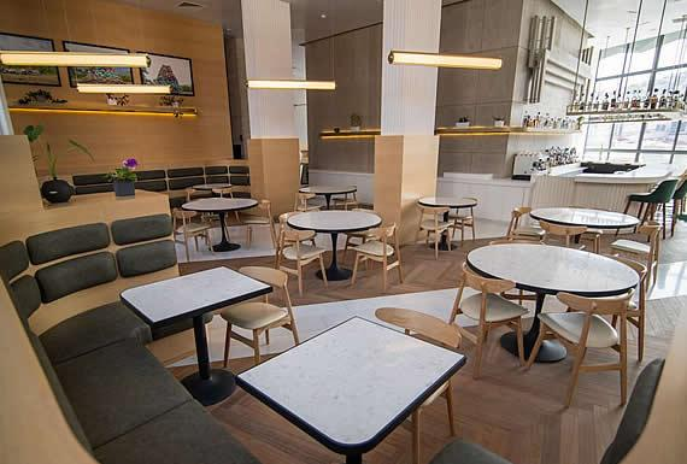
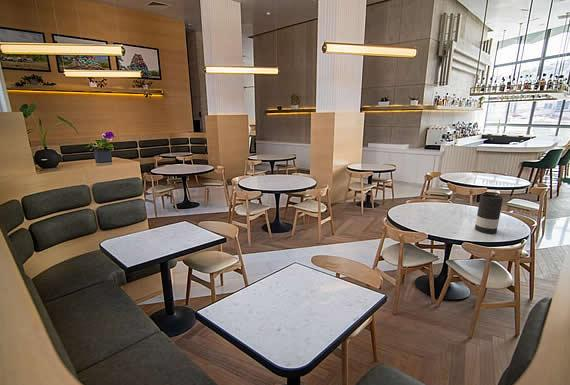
+ vase [474,193,504,235]
